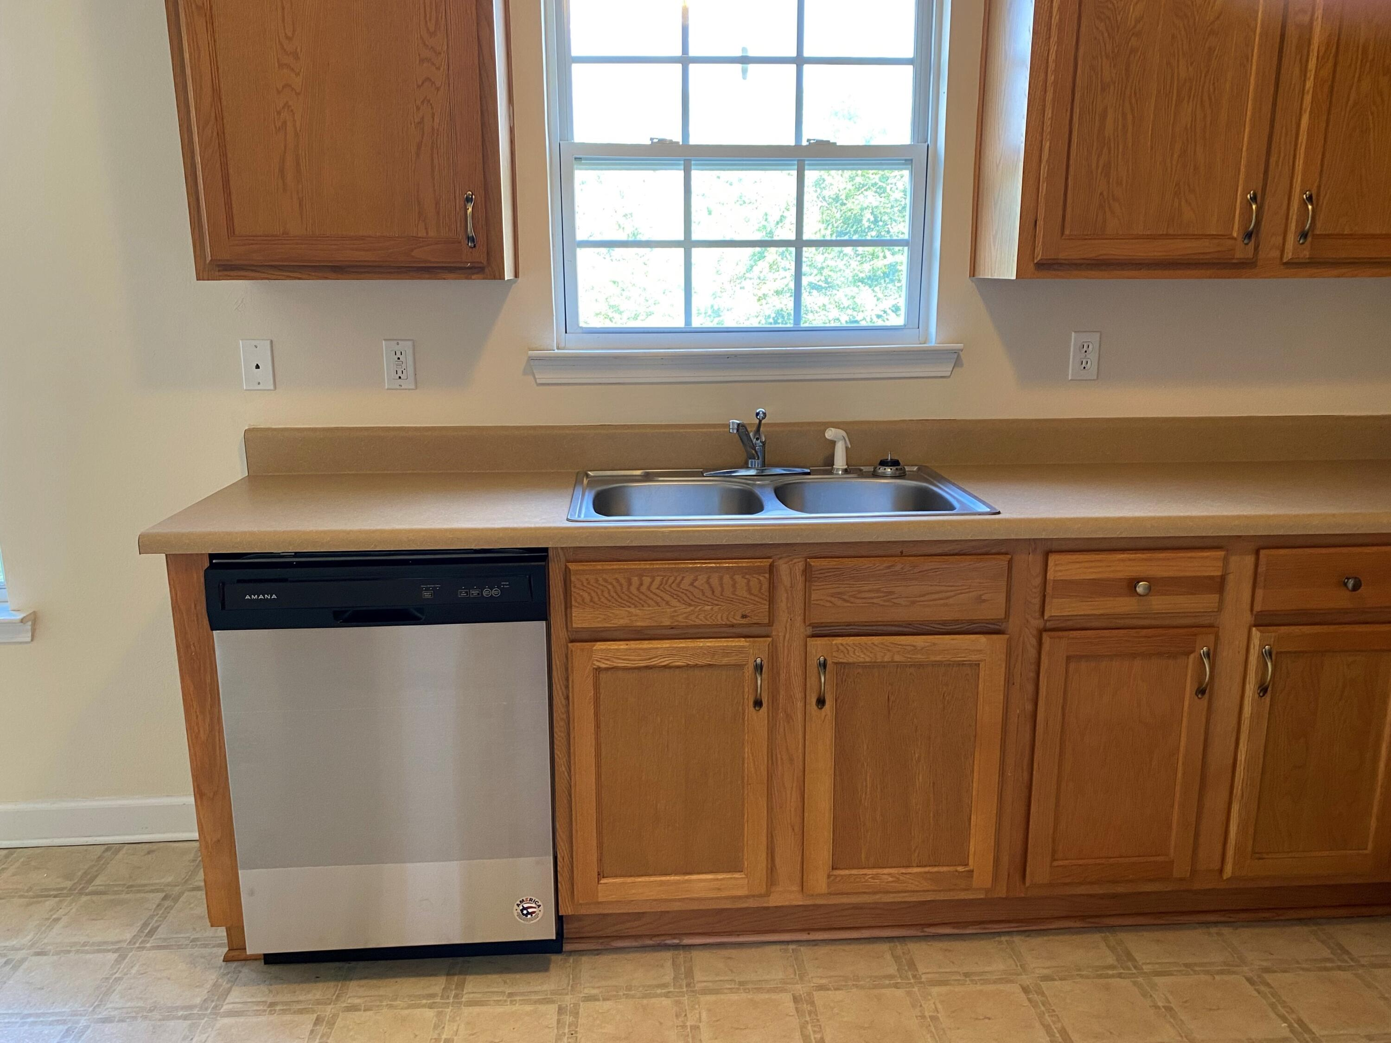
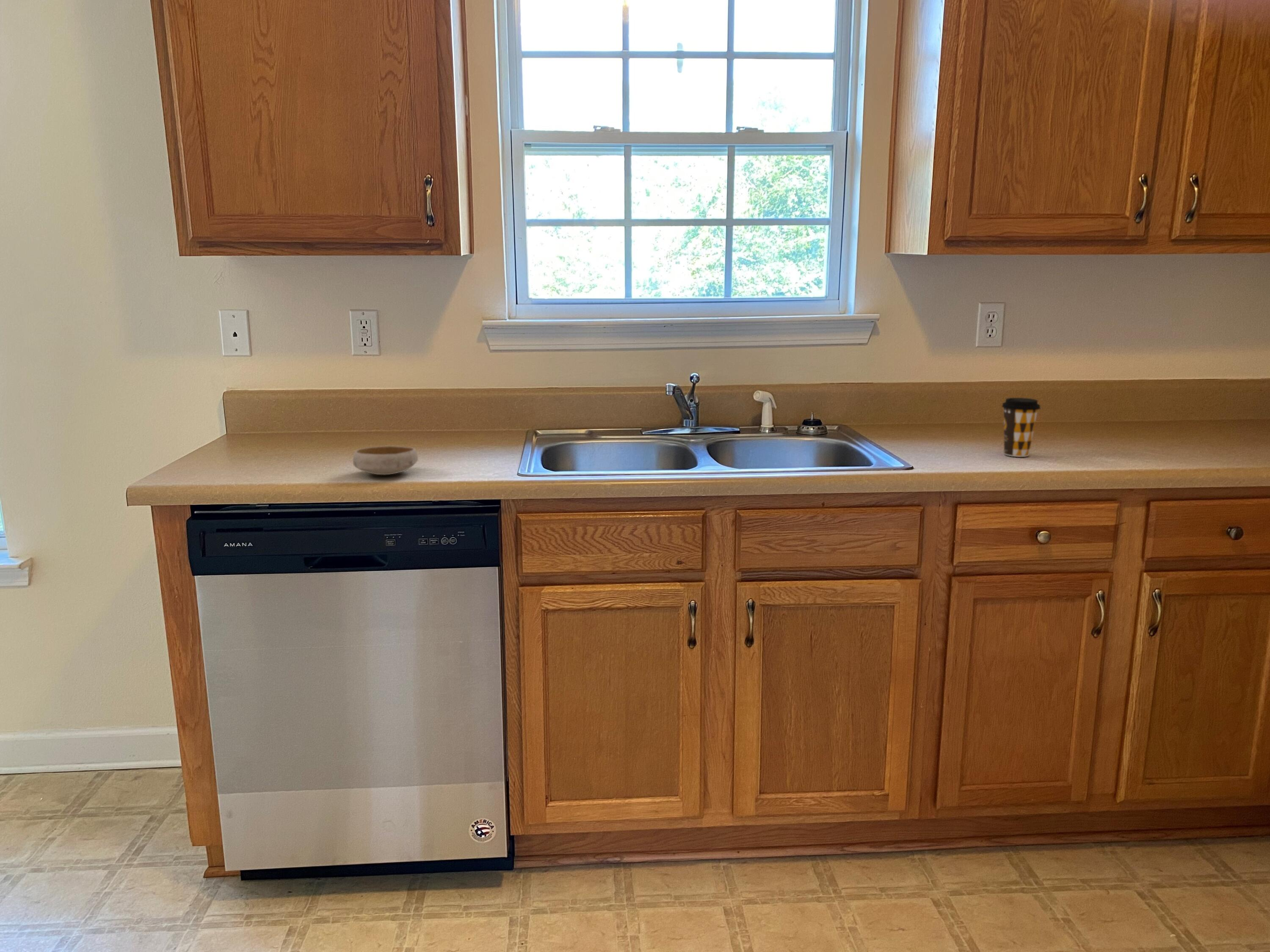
+ coffee cup [1001,397,1041,457]
+ bowl [353,446,418,475]
